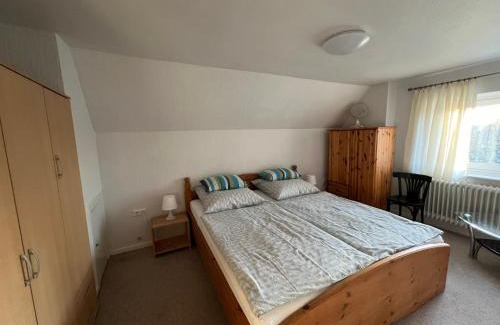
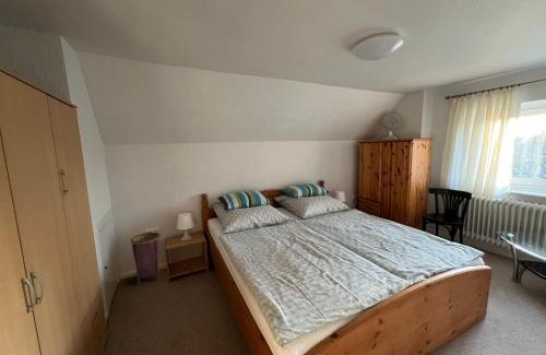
+ woven basket [130,232,162,285]
